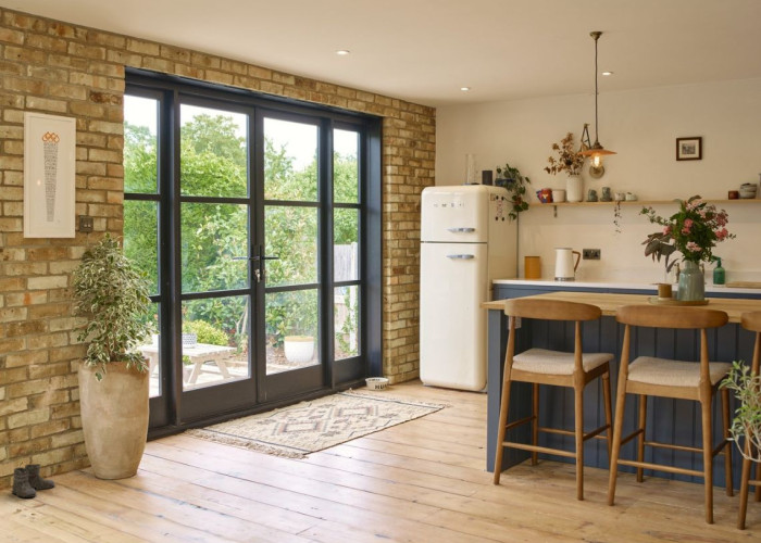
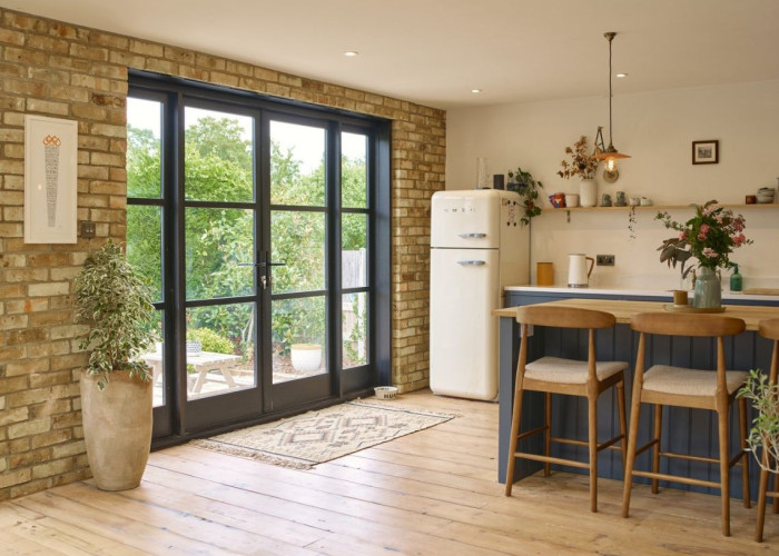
- boots [9,463,57,498]
